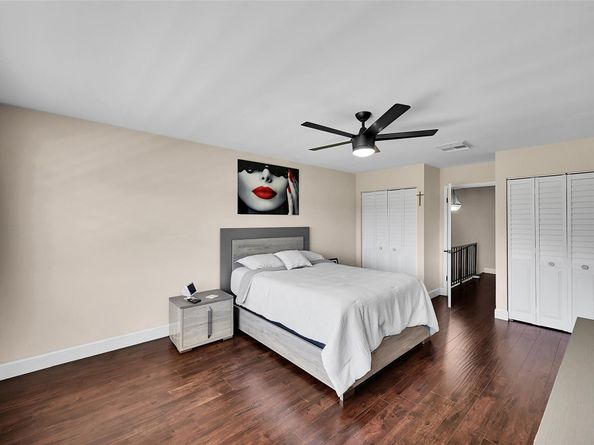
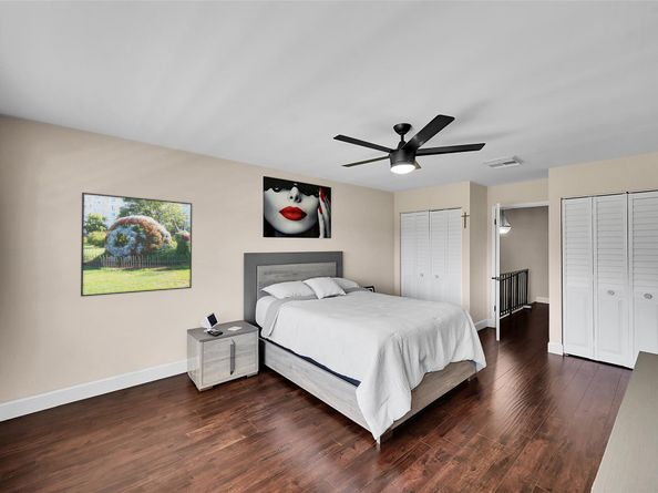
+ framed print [80,192,193,298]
